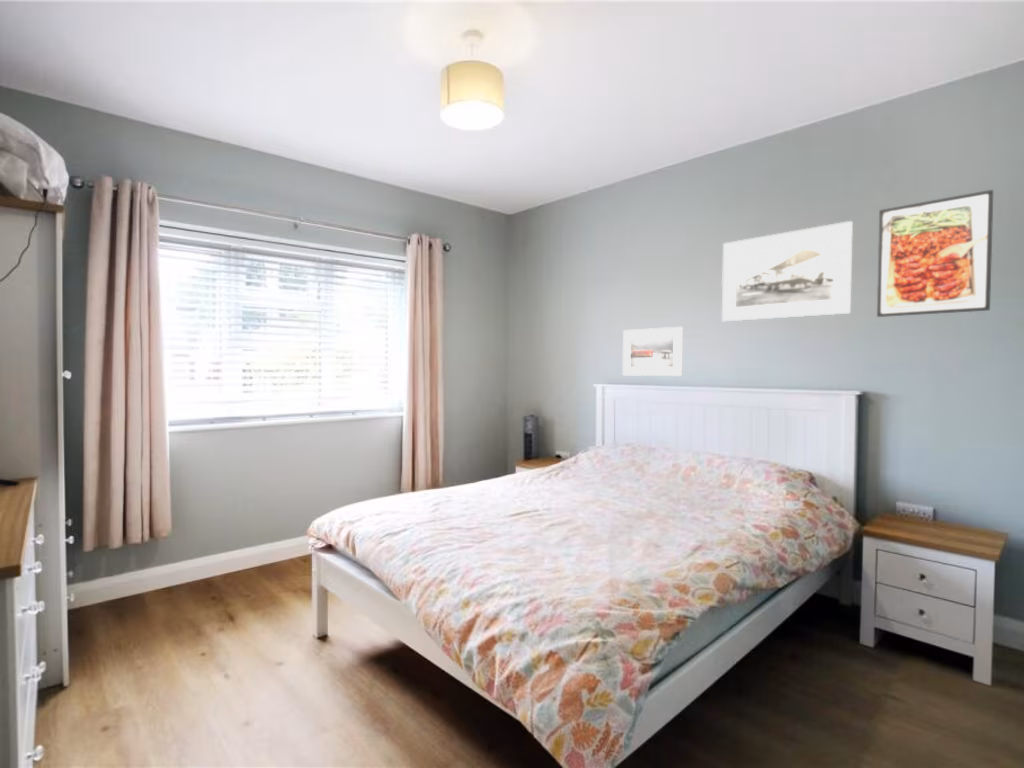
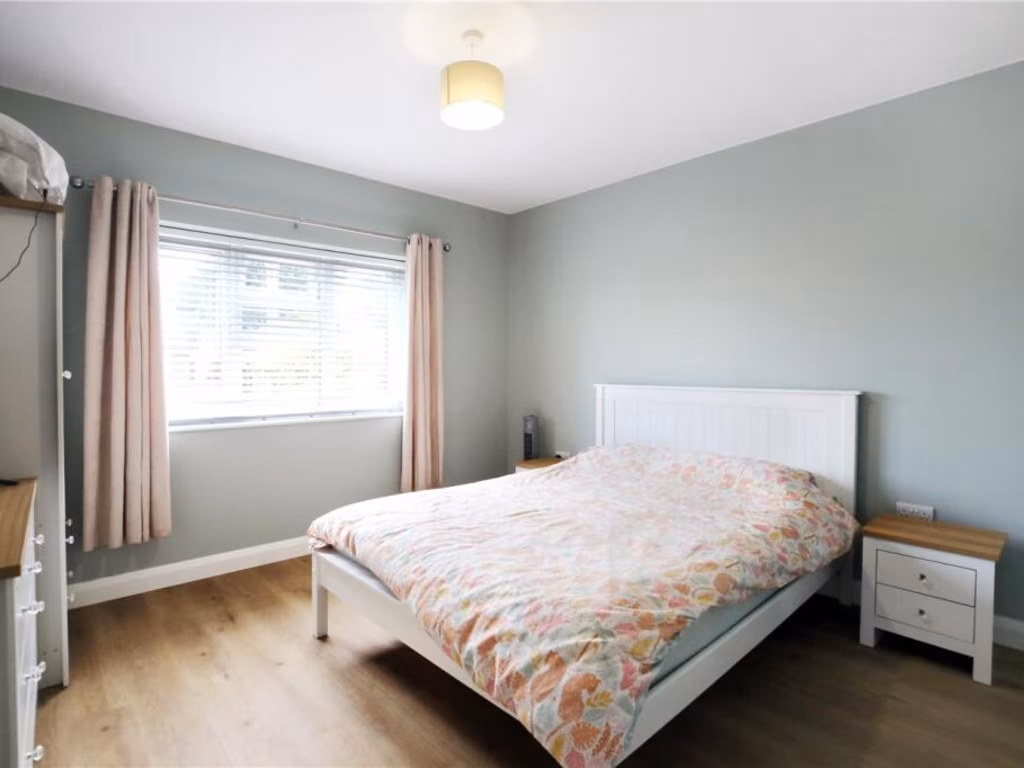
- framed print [622,326,684,377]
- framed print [876,189,994,318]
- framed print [721,220,854,323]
